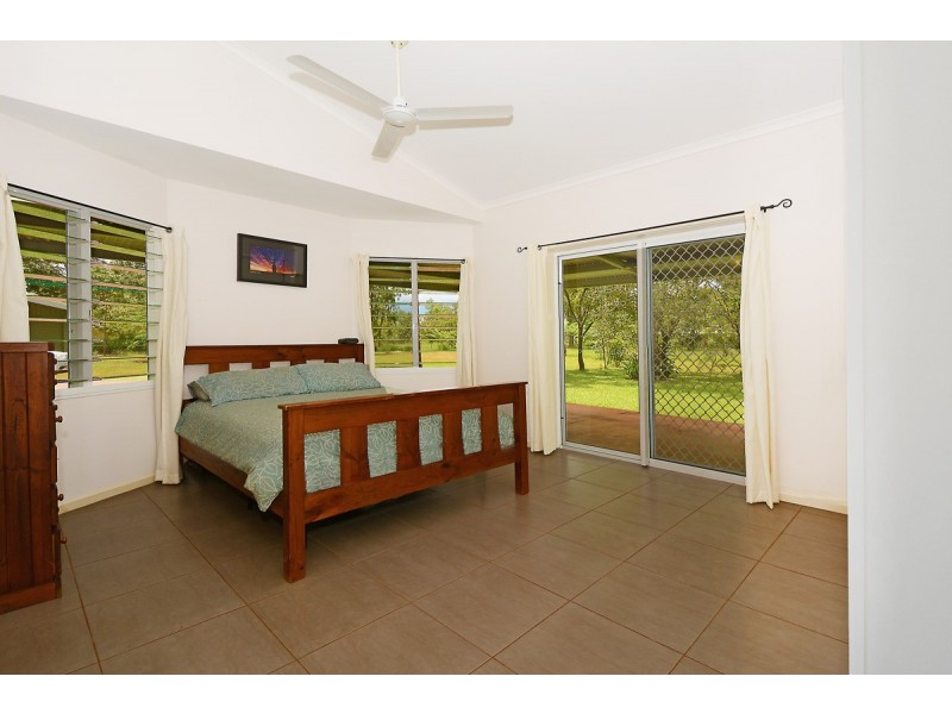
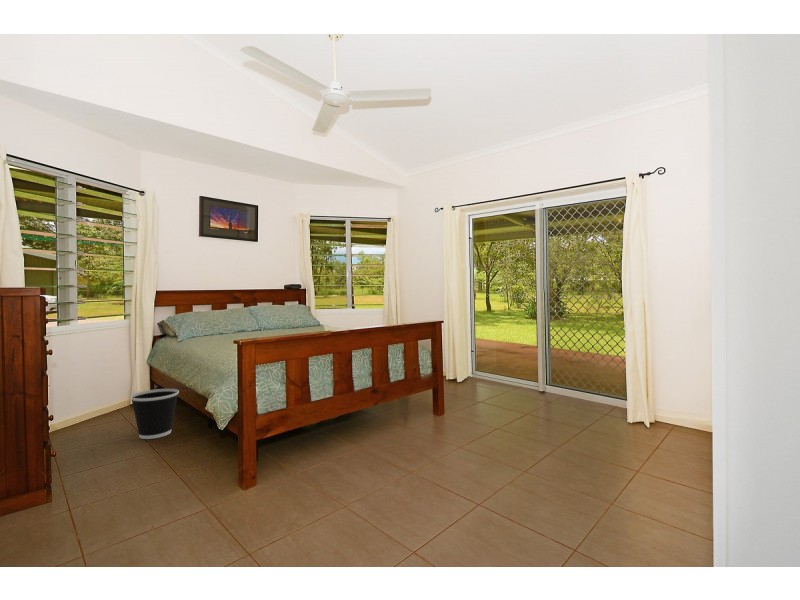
+ wastebasket [129,388,180,440]
